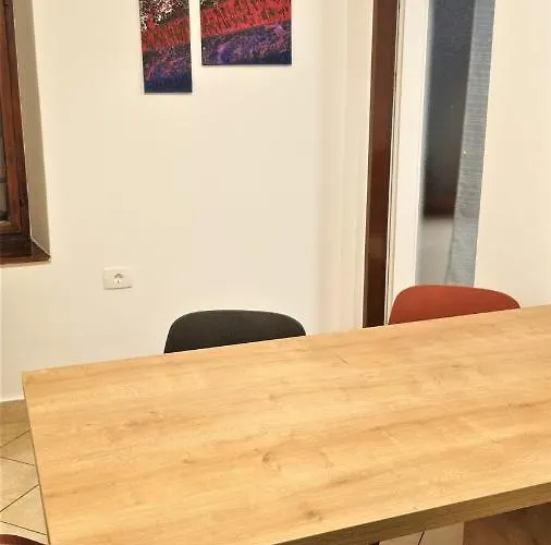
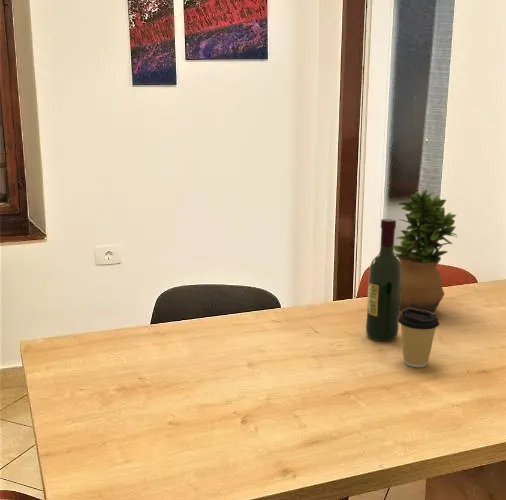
+ wine bottle [365,218,402,342]
+ potted plant [393,187,459,316]
+ coffee cup [398,308,440,368]
